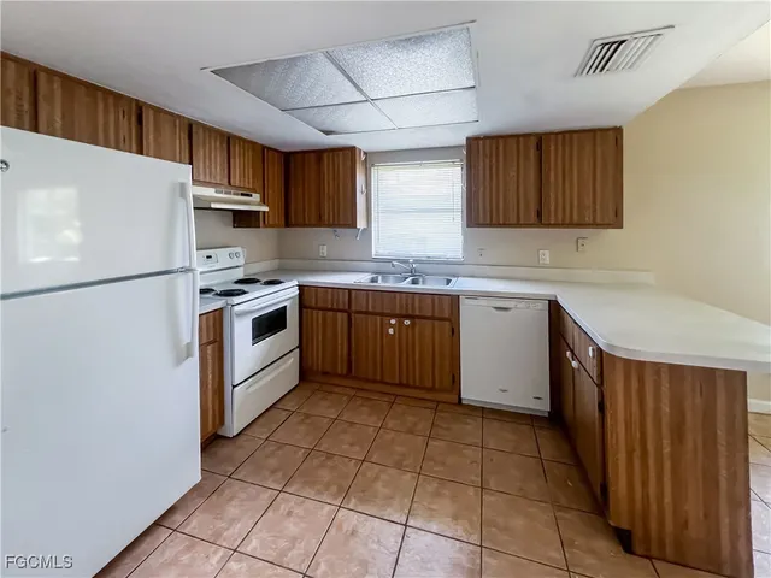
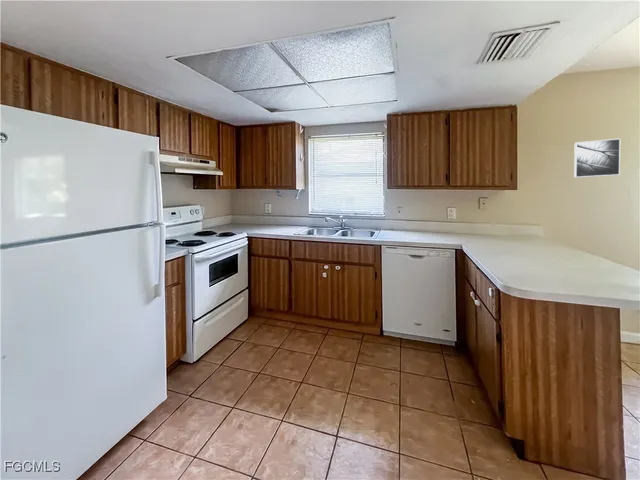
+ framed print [573,138,621,179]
